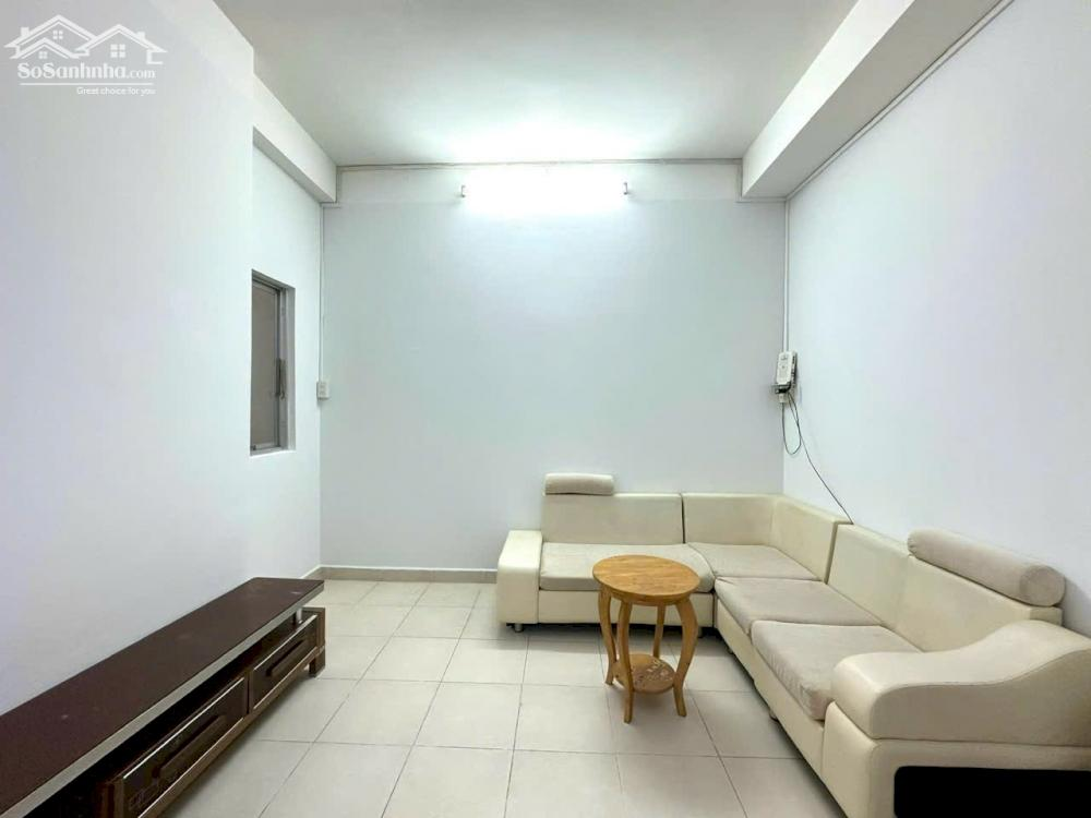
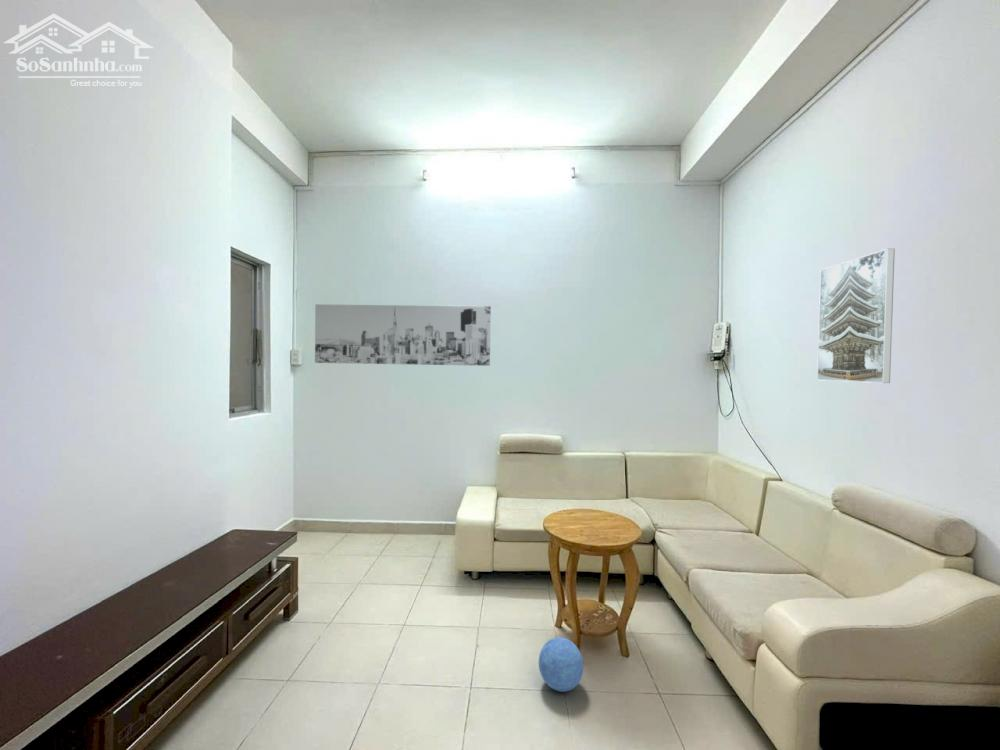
+ wall art [314,303,492,367]
+ ball [538,636,585,693]
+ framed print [816,248,896,384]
